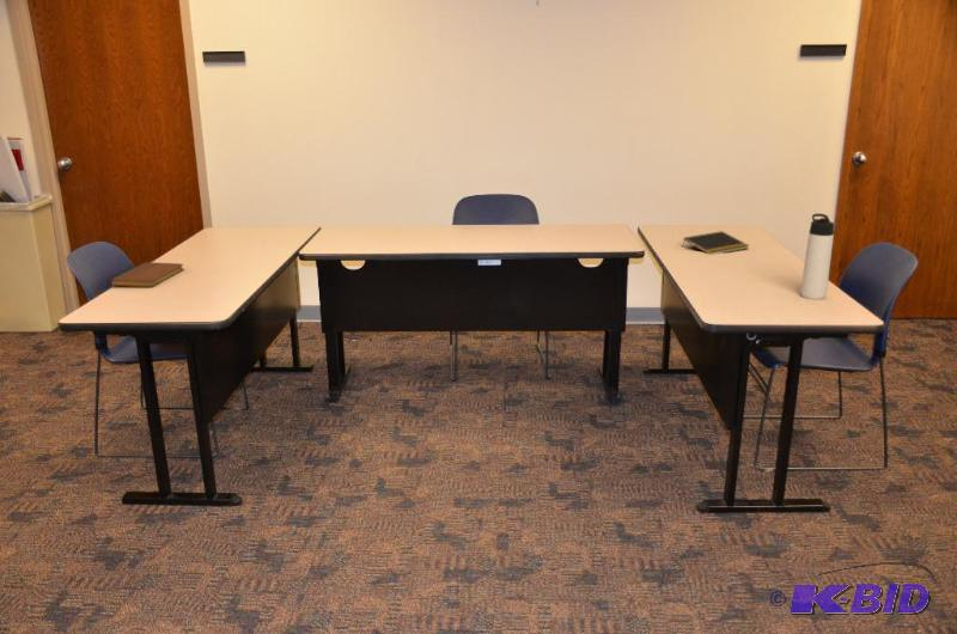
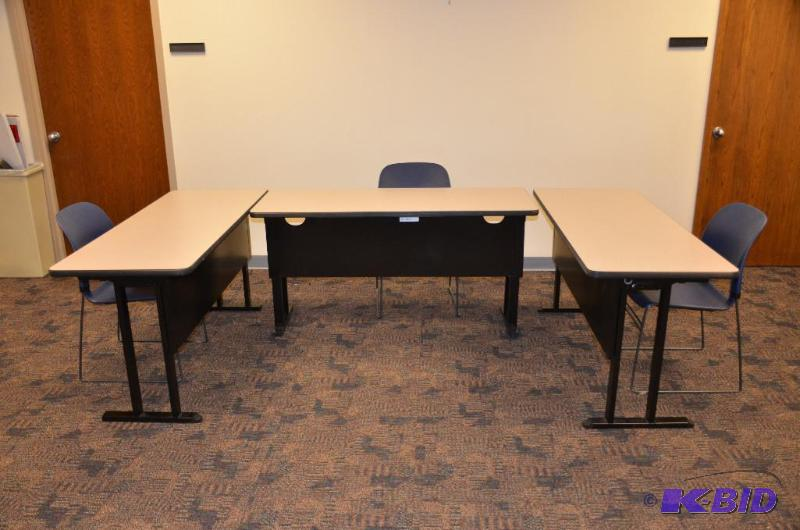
- notepad [682,230,750,256]
- thermos bottle [799,213,835,301]
- notebook [109,261,185,288]
